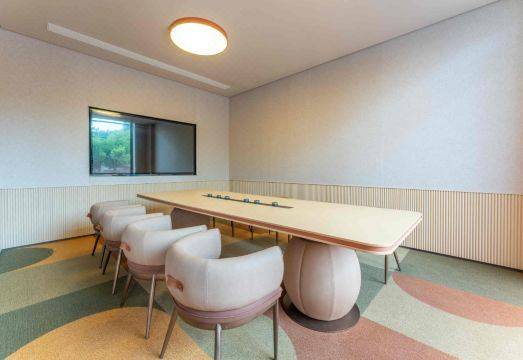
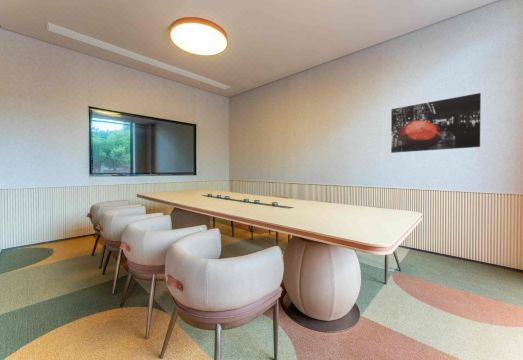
+ wall art [390,92,482,154]
